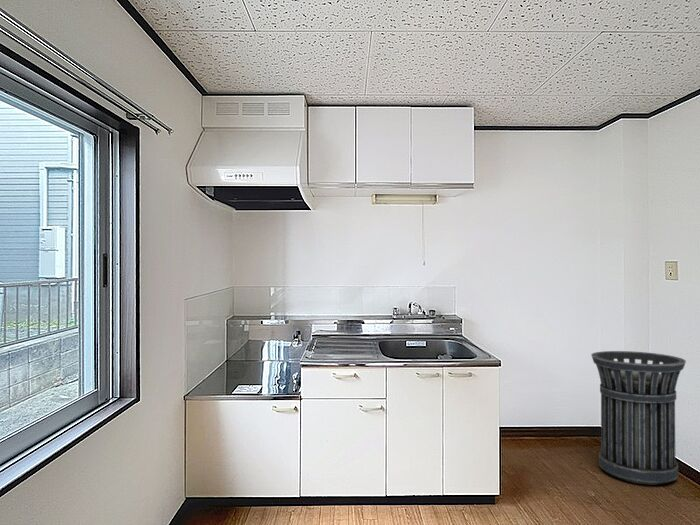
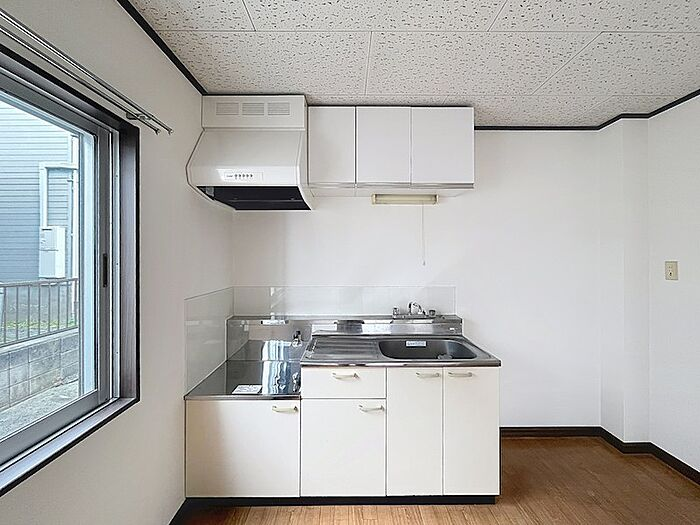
- trash can [590,350,687,485]
